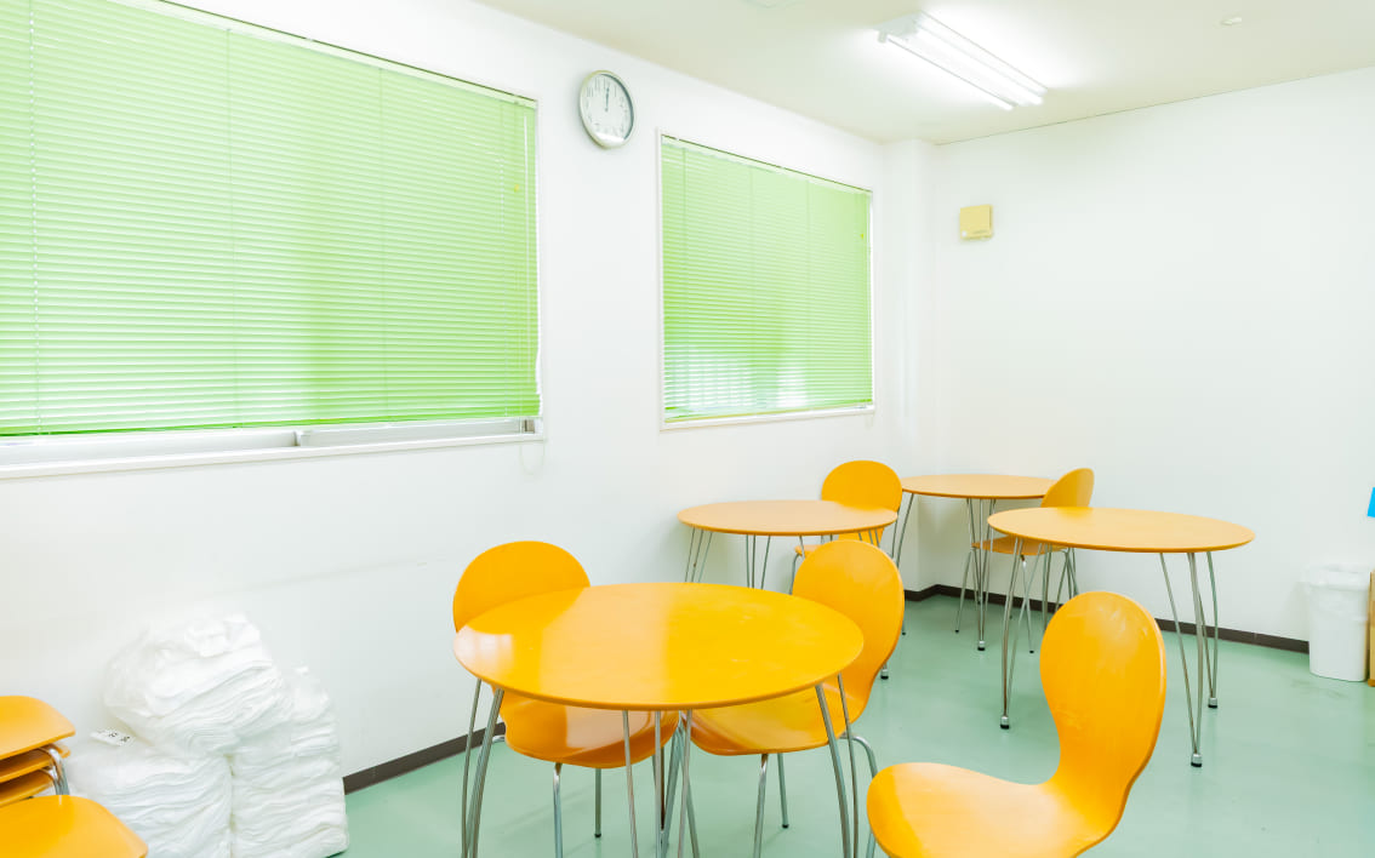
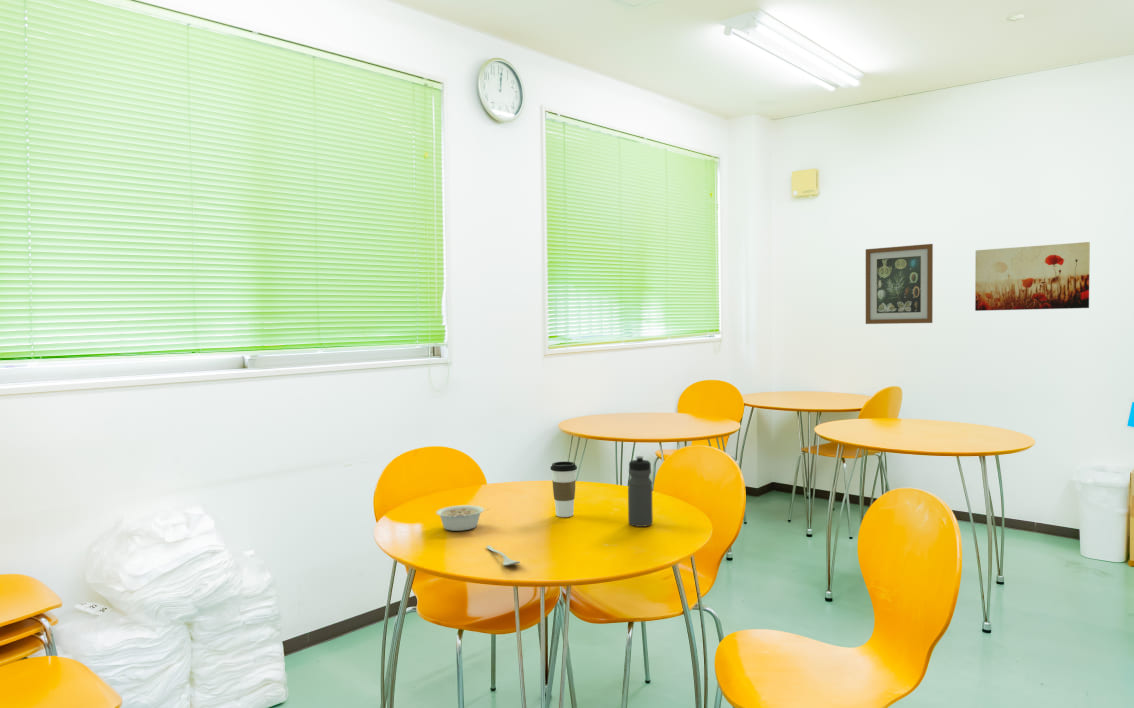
+ spoon [485,545,521,566]
+ coffee cup [549,461,578,518]
+ wall art [974,241,1091,312]
+ wall art [865,243,934,325]
+ water bottle [627,455,654,528]
+ legume [435,504,490,532]
